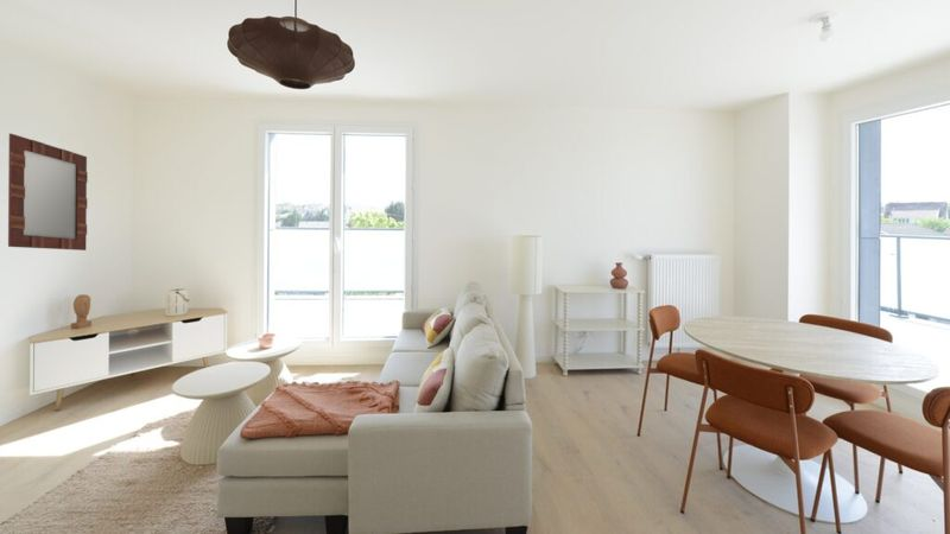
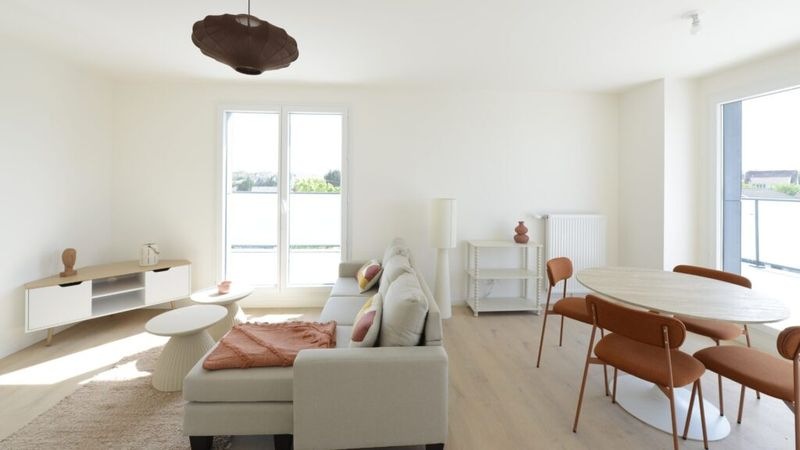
- home mirror [7,133,89,252]
